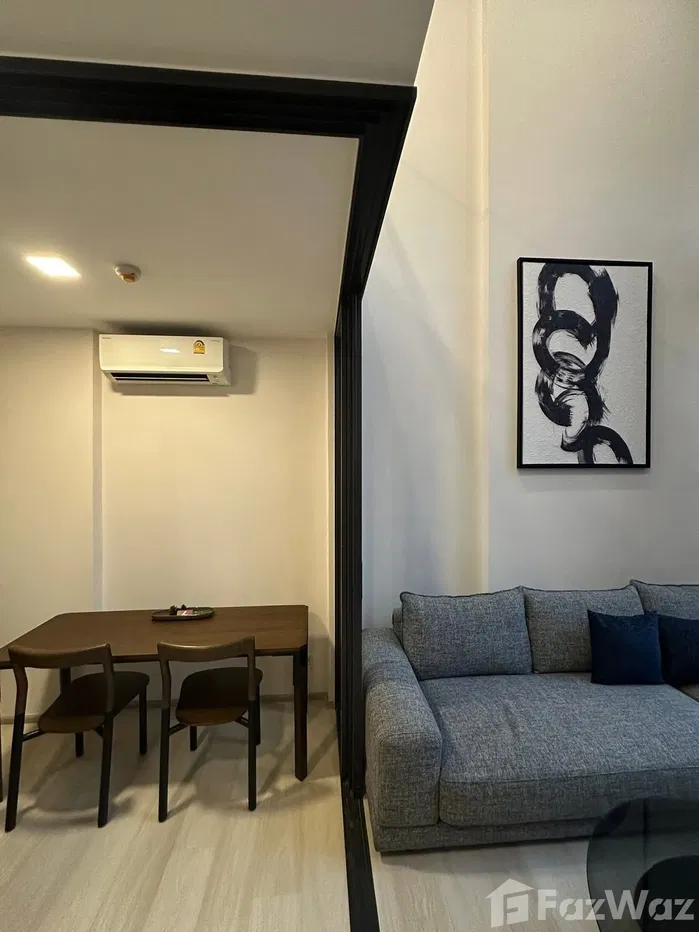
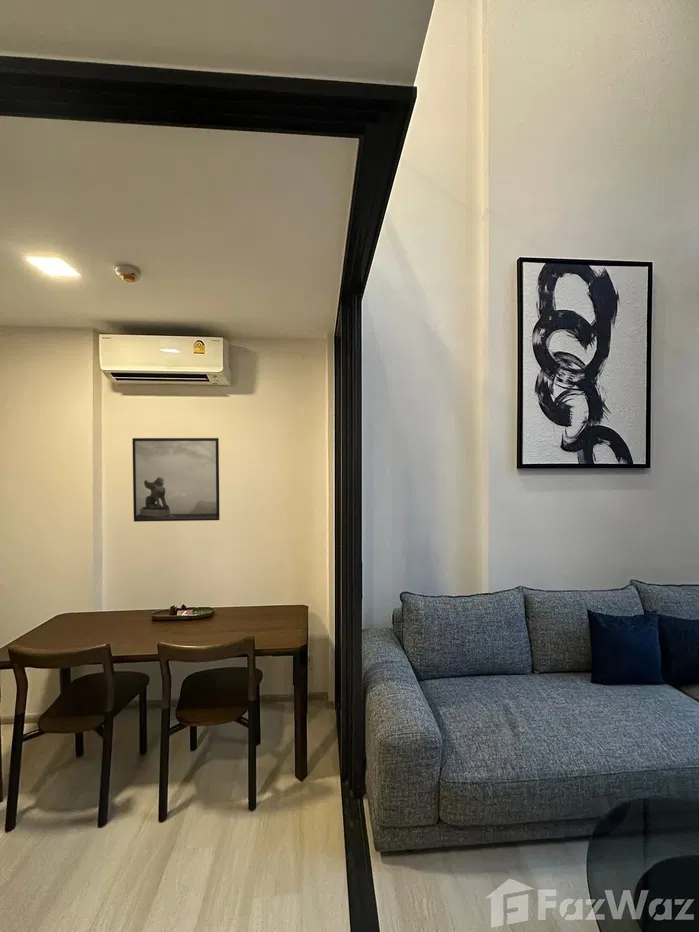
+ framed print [131,437,221,523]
